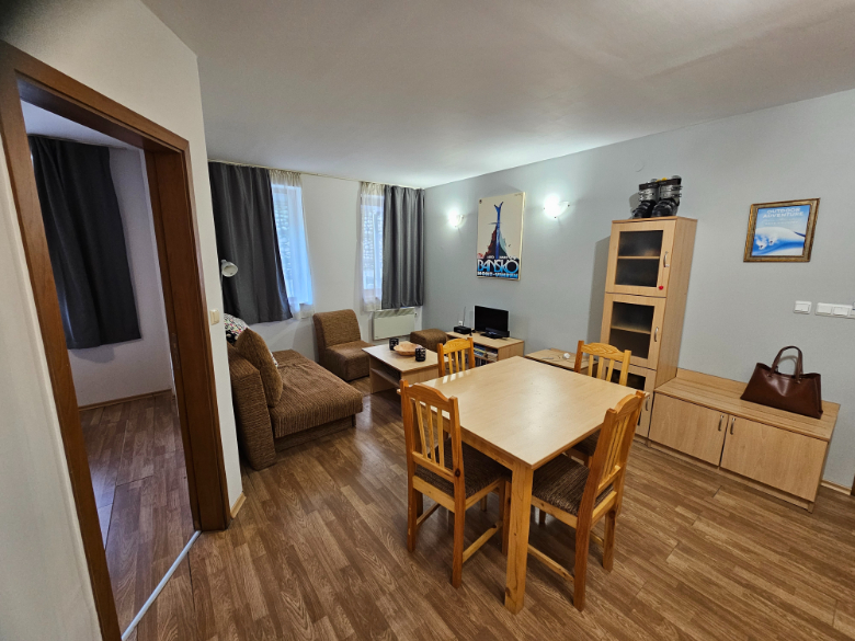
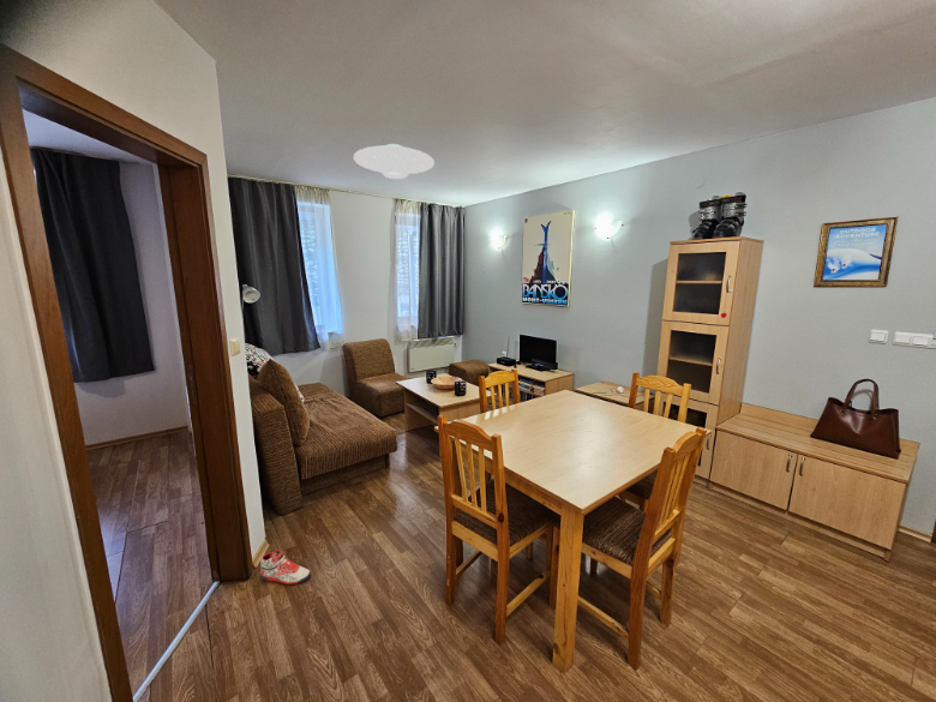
+ ceiling light [353,143,436,180]
+ sneaker [259,548,312,586]
